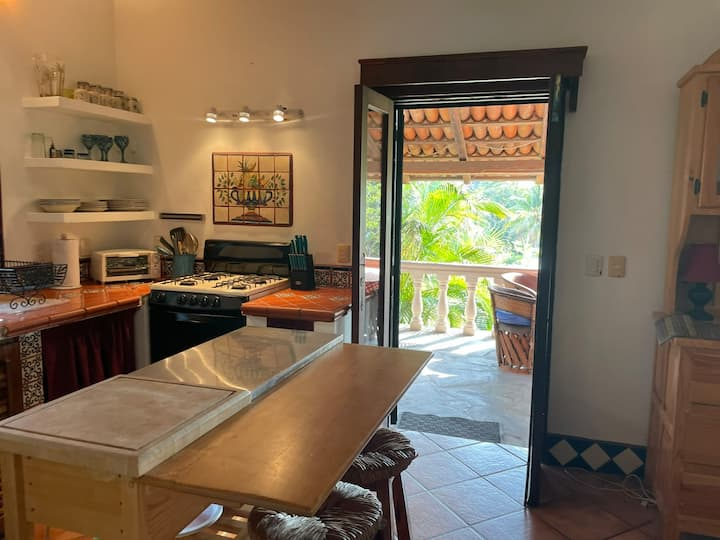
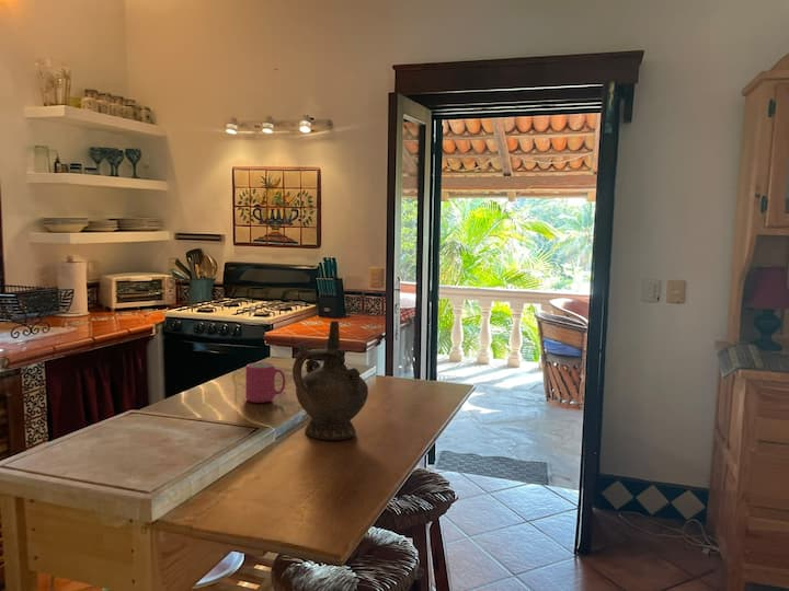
+ mug [244,361,286,404]
+ ceremonial vessel [291,321,369,441]
